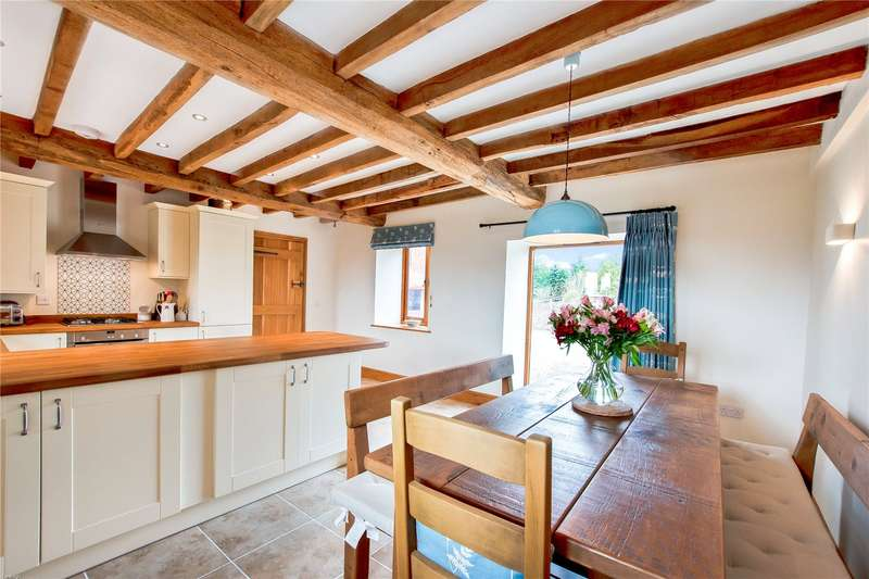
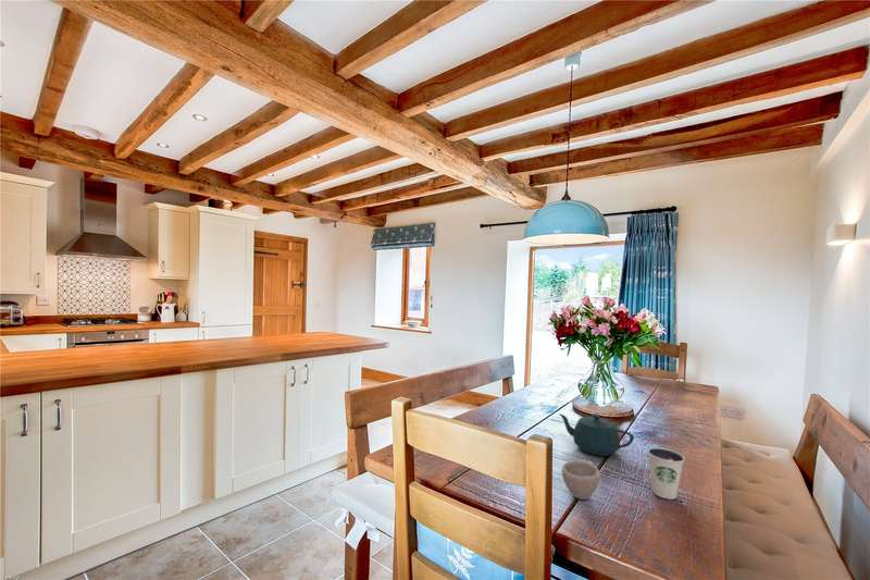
+ teapot [559,412,635,457]
+ cup [560,459,600,501]
+ dixie cup [647,446,686,501]
